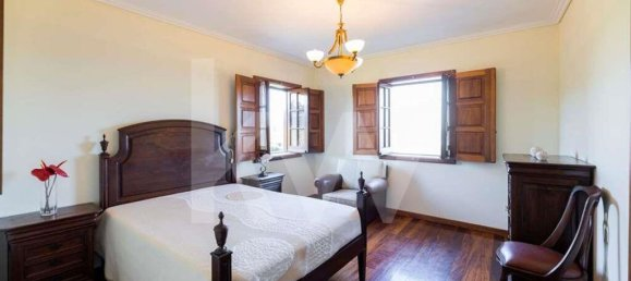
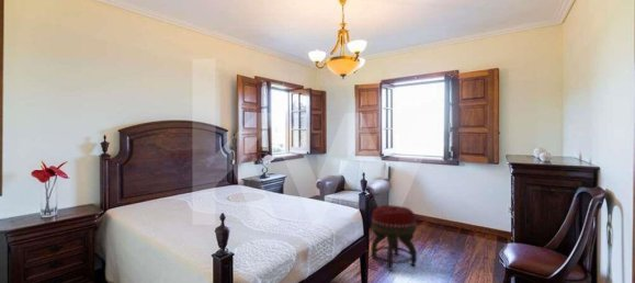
+ footstool [370,204,418,271]
